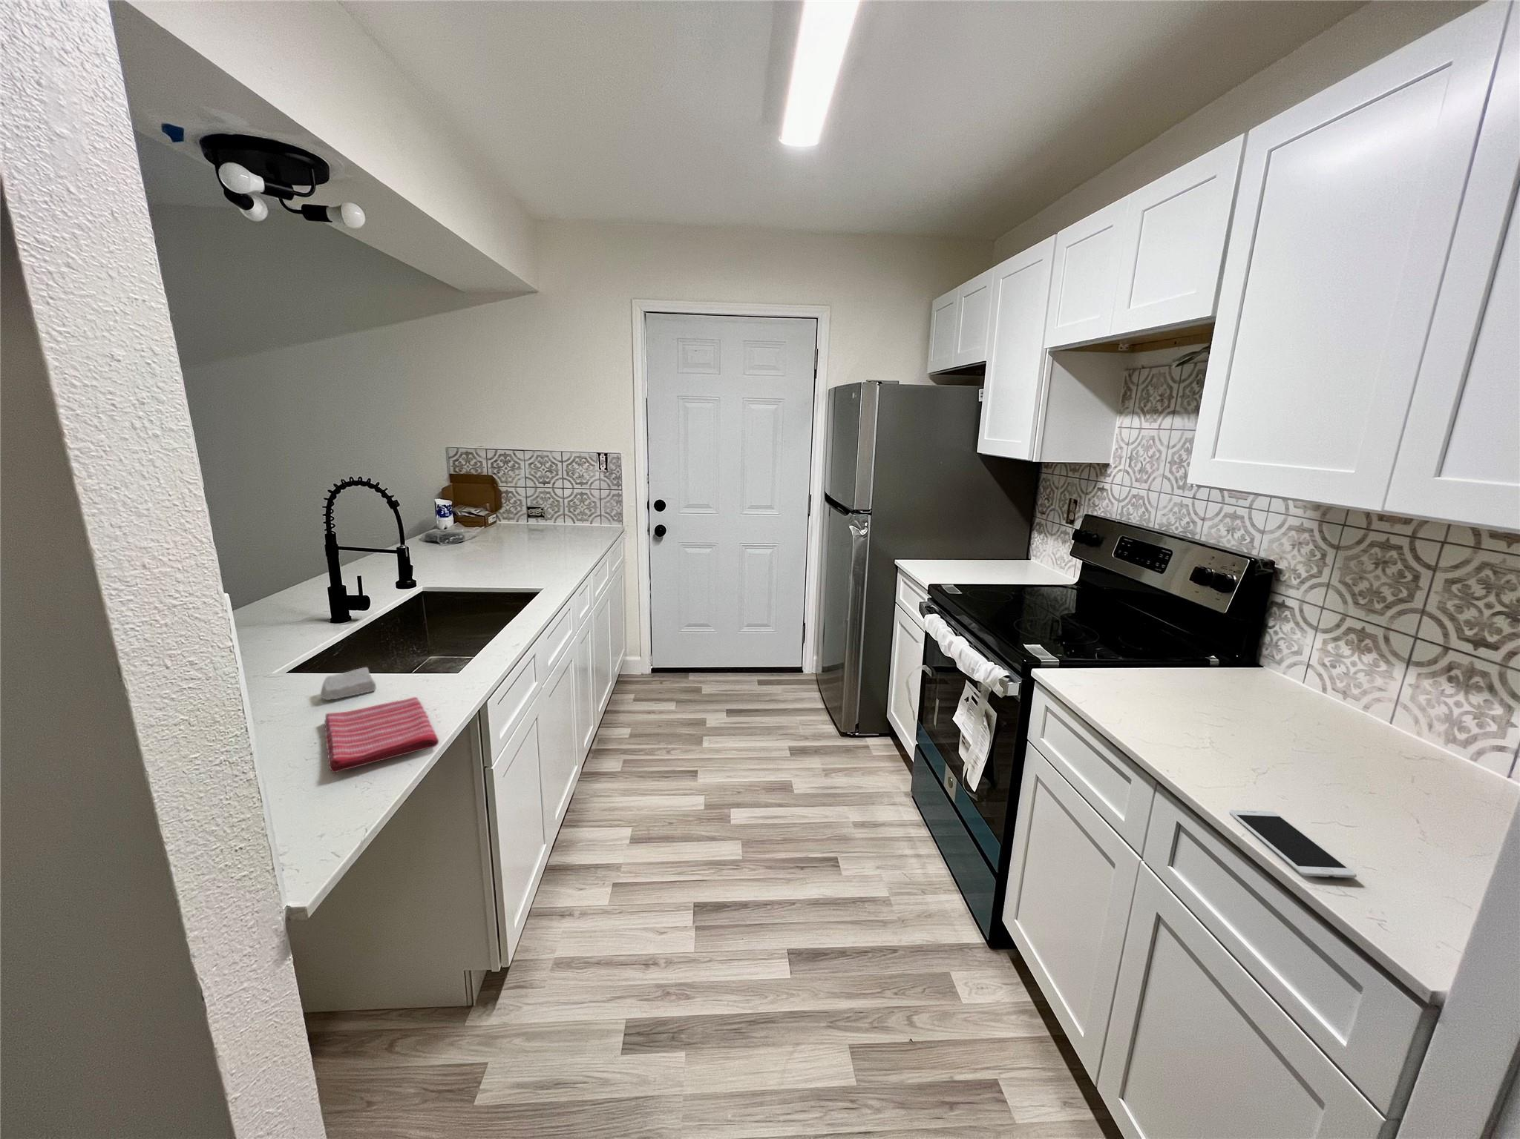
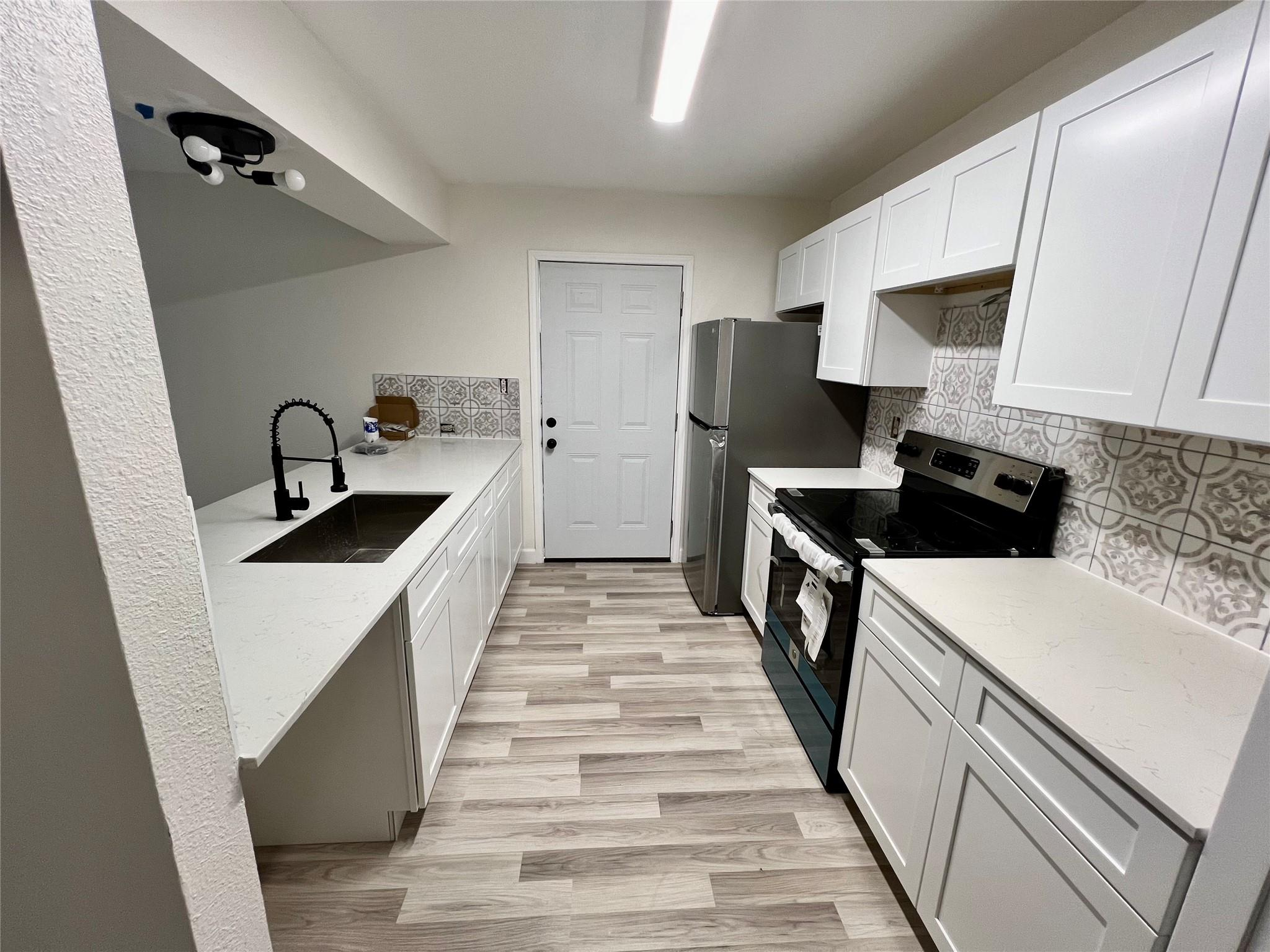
- smartphone [1228,809,1357,878]
- soap bar [320,666,377,701]
- dish towel [323,696,439,773]
